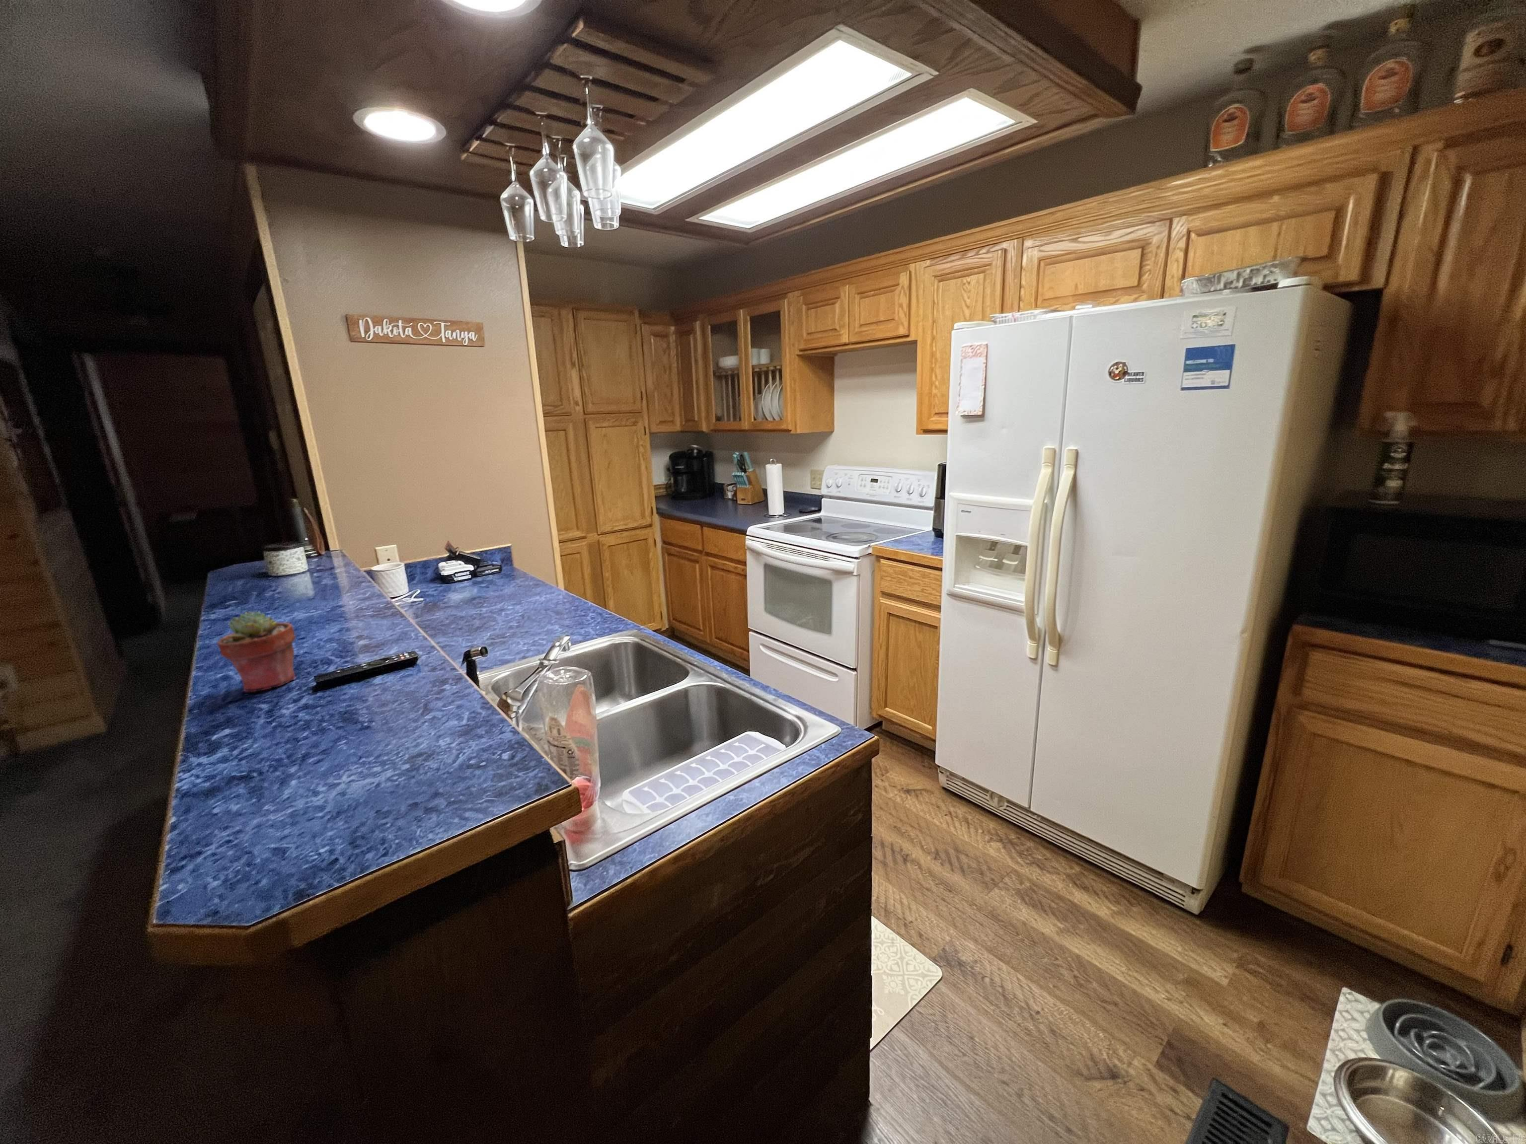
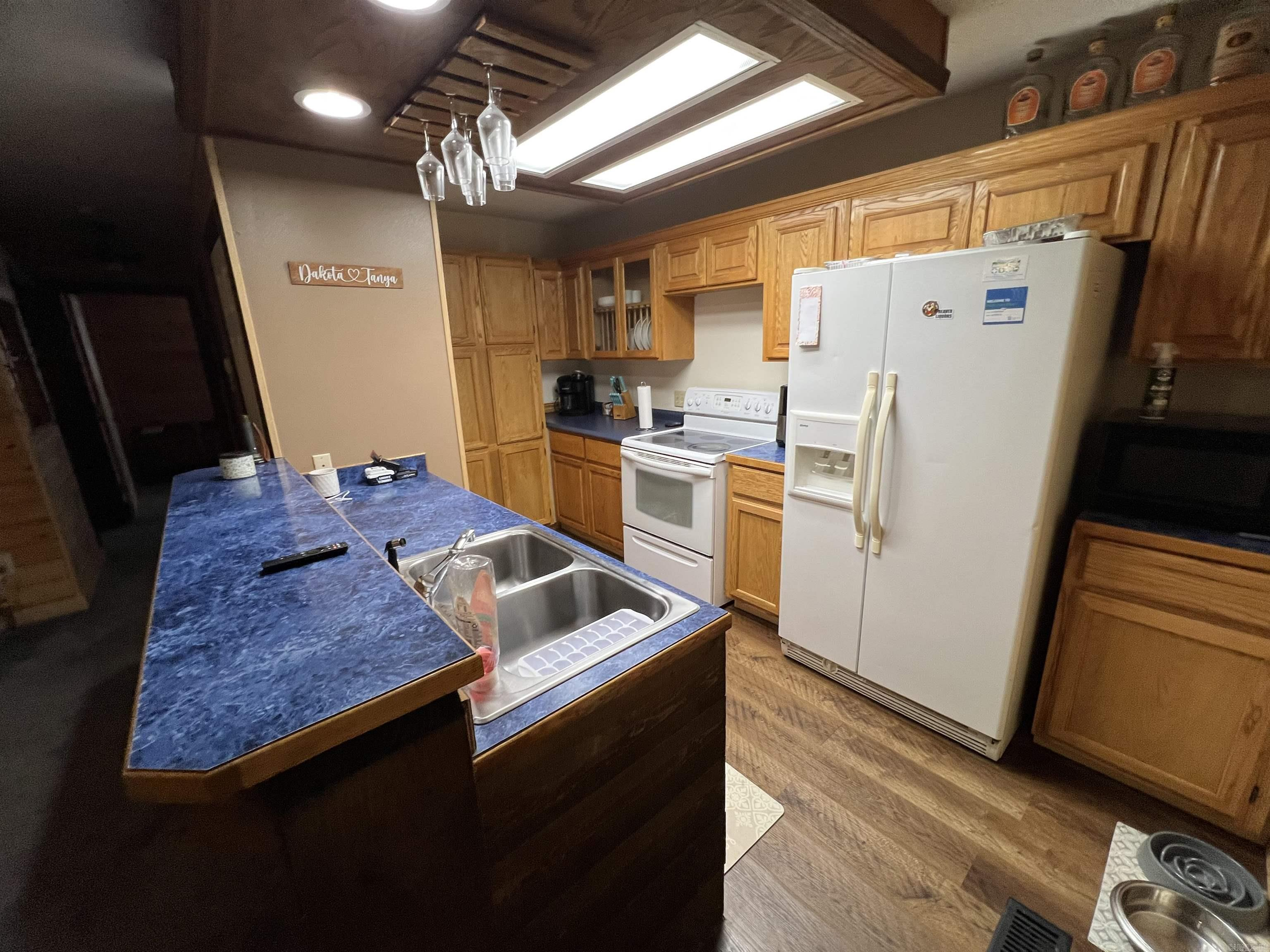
- potted succulent [216,610,297,692]
